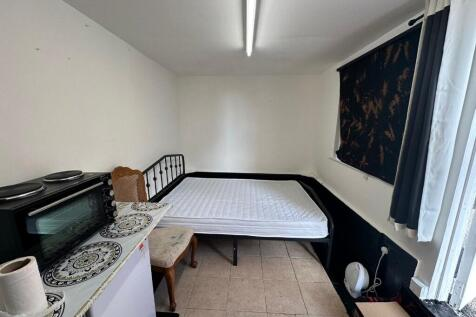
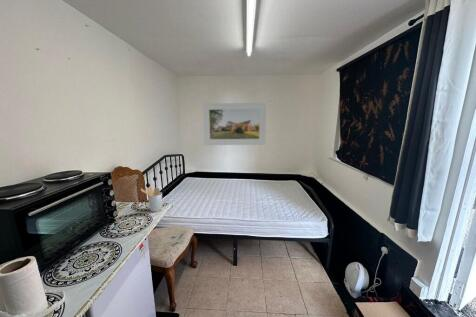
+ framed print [202,102,267,146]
+ utensil holder [140,187,163,213]
